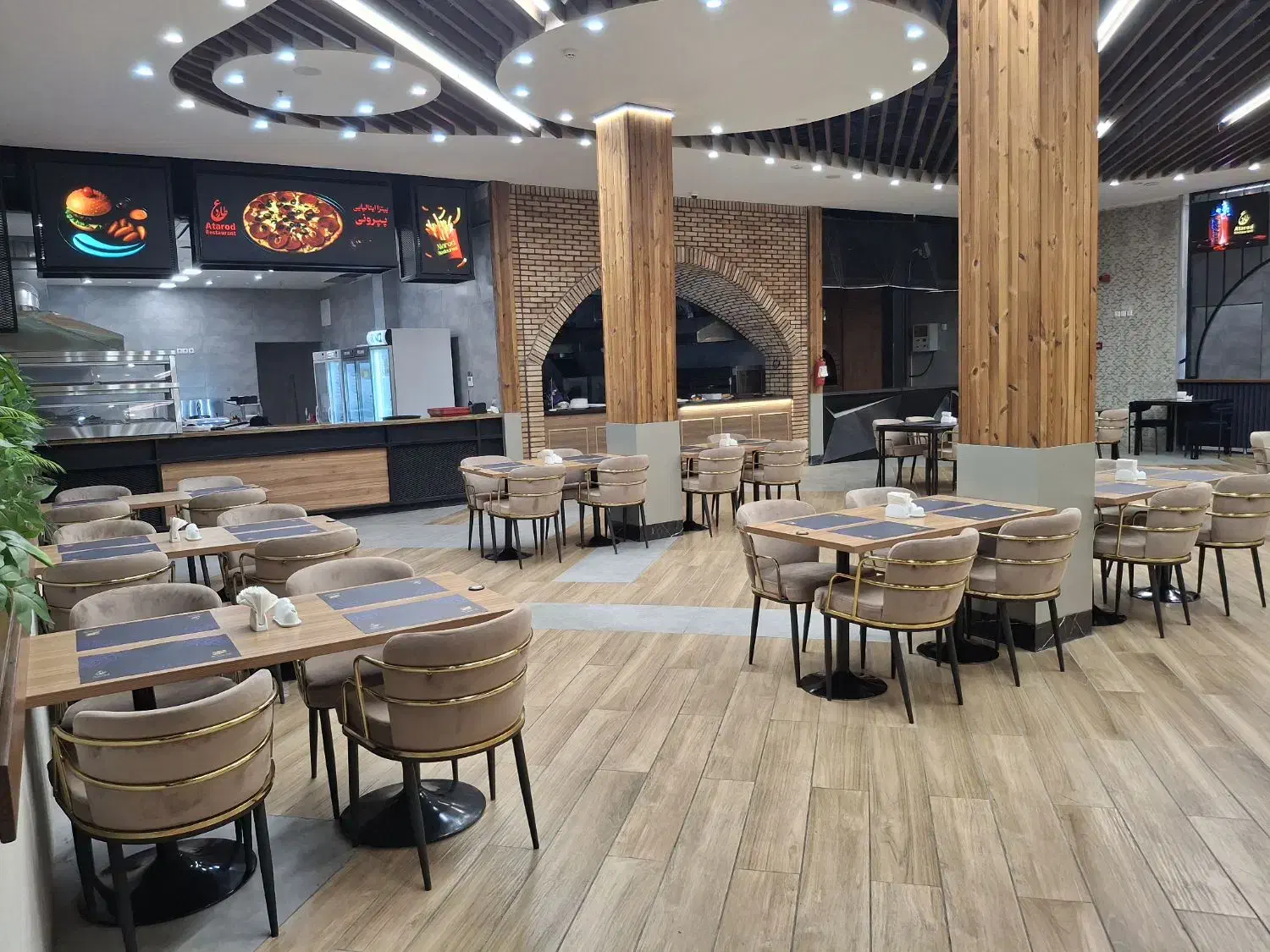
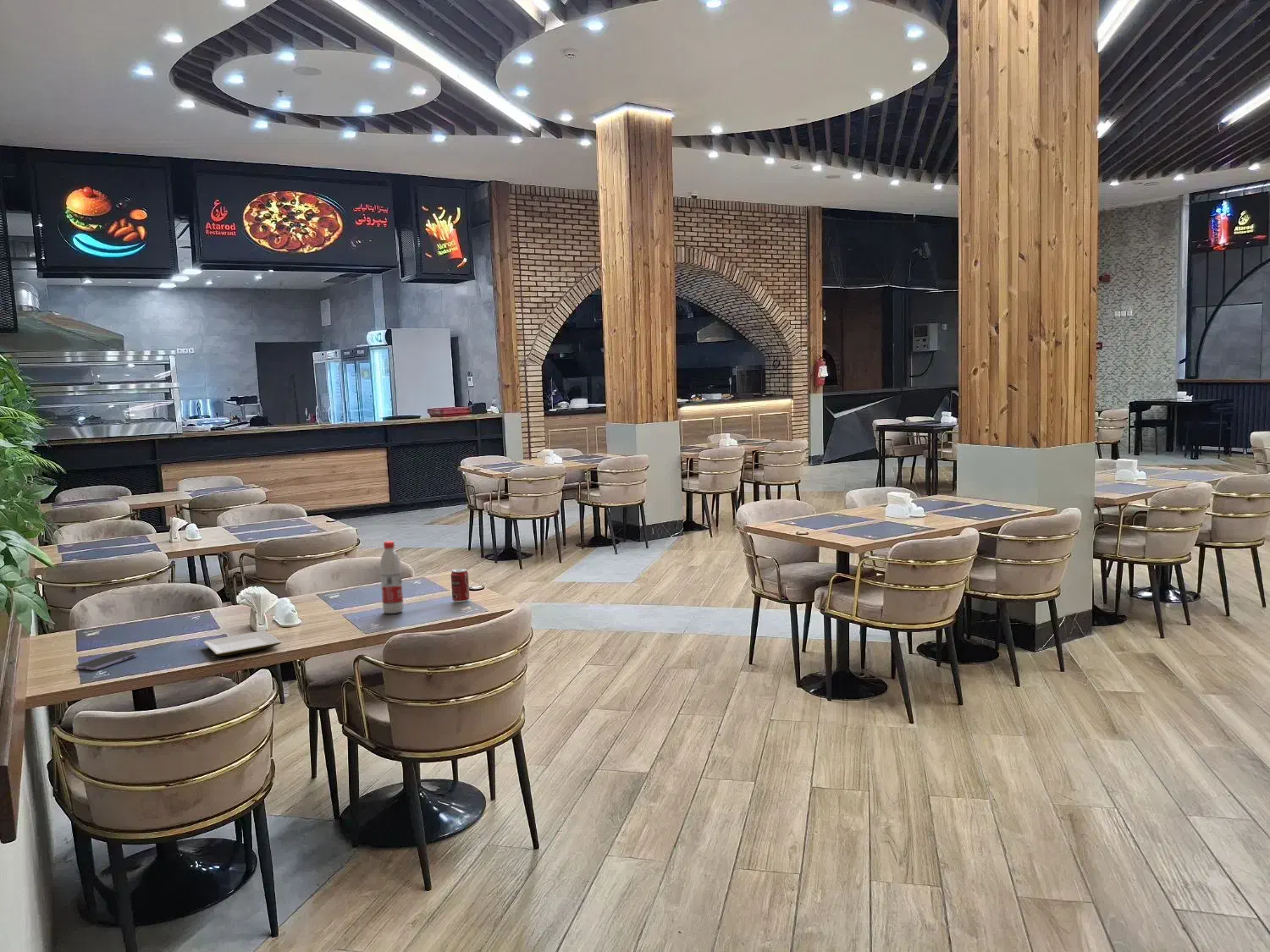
+ smartphone [75,650,139,671]
+ beverage can [450,568,470,603]
+ plate [202,630,282,657]
+ water bottle [379,540,404,614]
